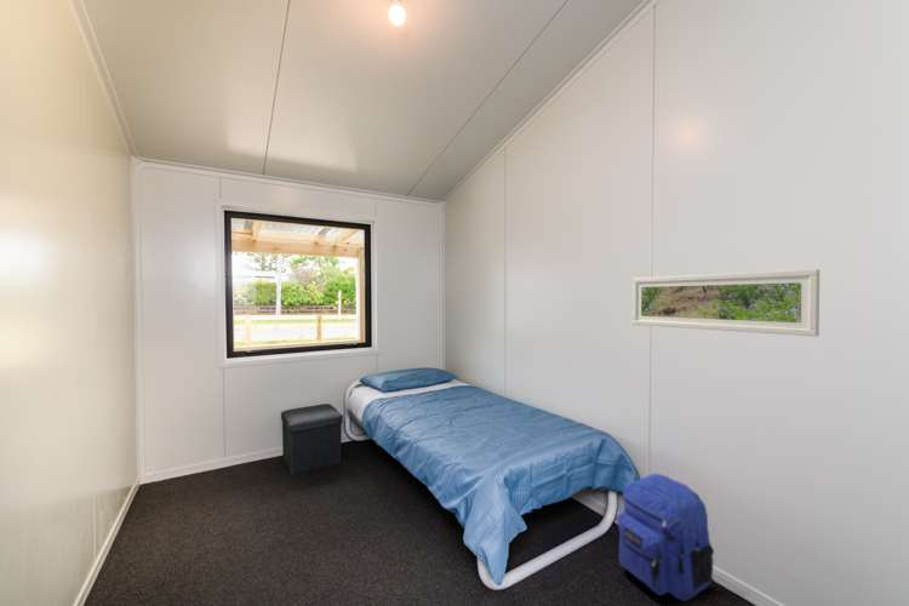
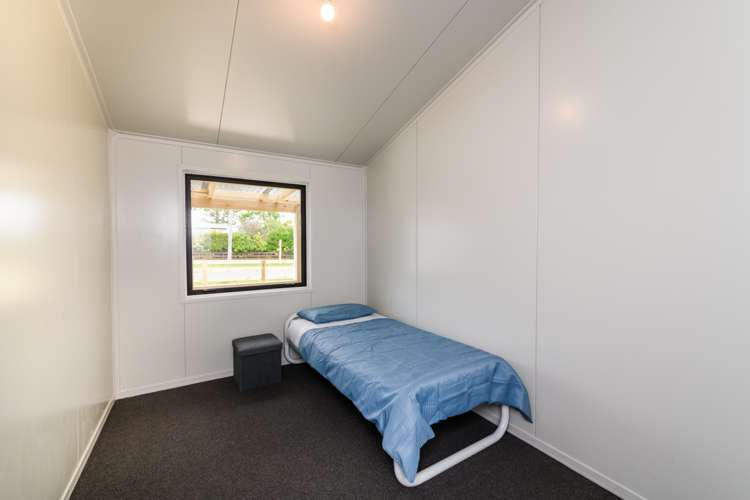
- backpack [616,473,715,602]
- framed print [631,268,821,338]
